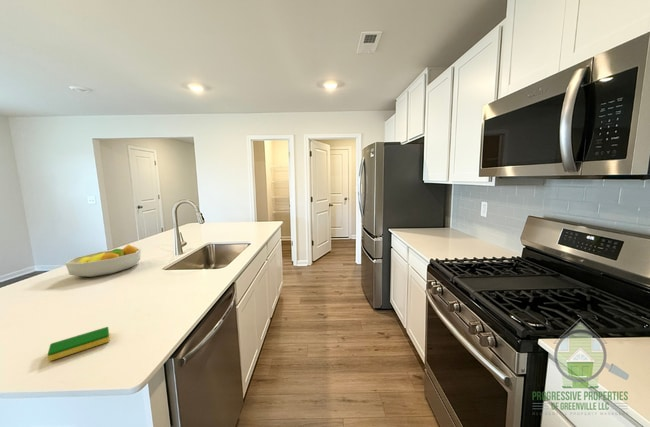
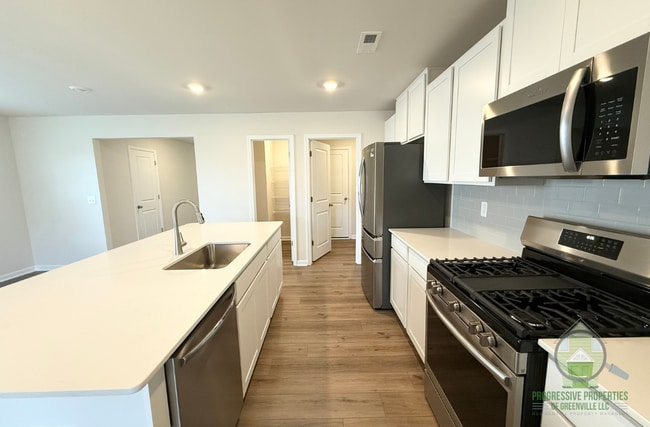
- dish sponge [47,326,111,362]
- fruit bowl [64,244,142,278]
